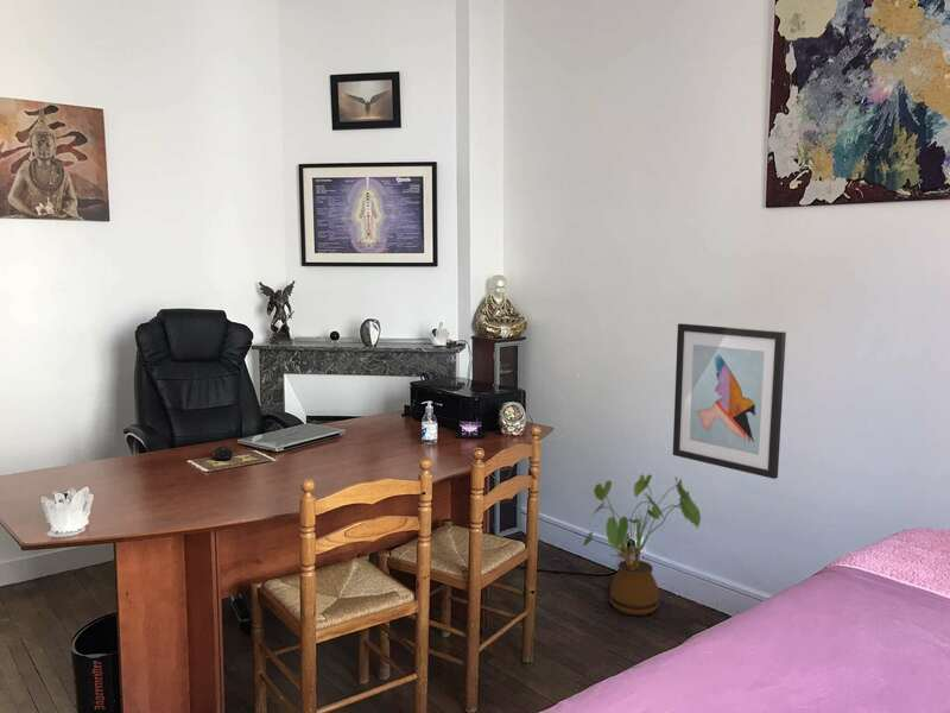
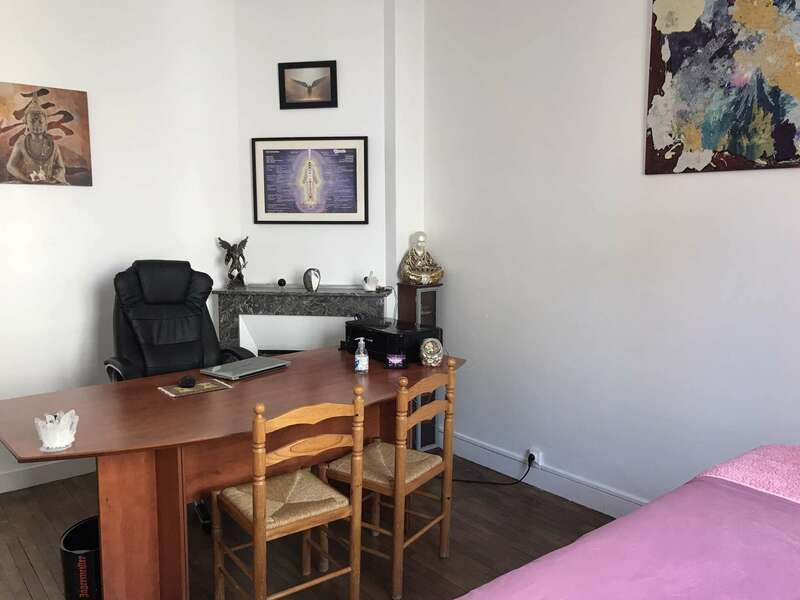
- house plant [581,473,702,616]
- wall art [672,322,787,480]
